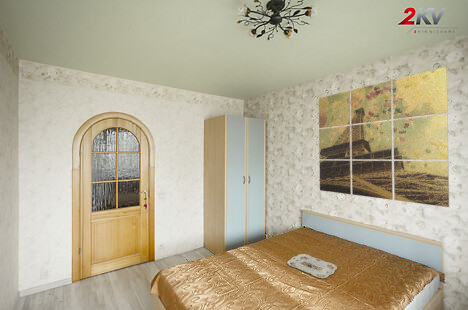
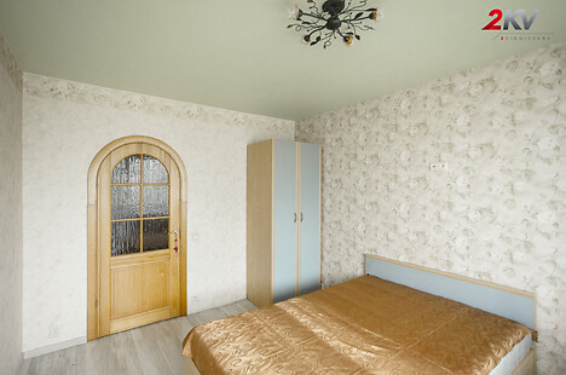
- wall art [318,66,450,208]
- serving tray [286,253,338,279]
